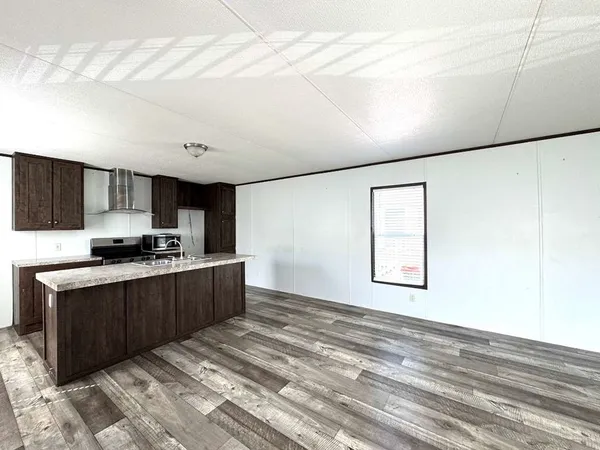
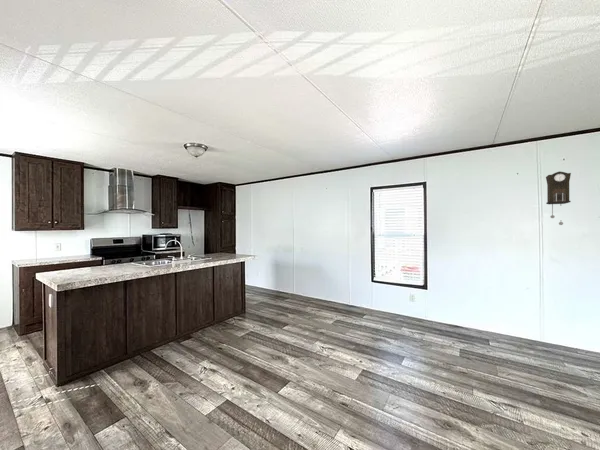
+ pendulum clock [545,170,572,226]
